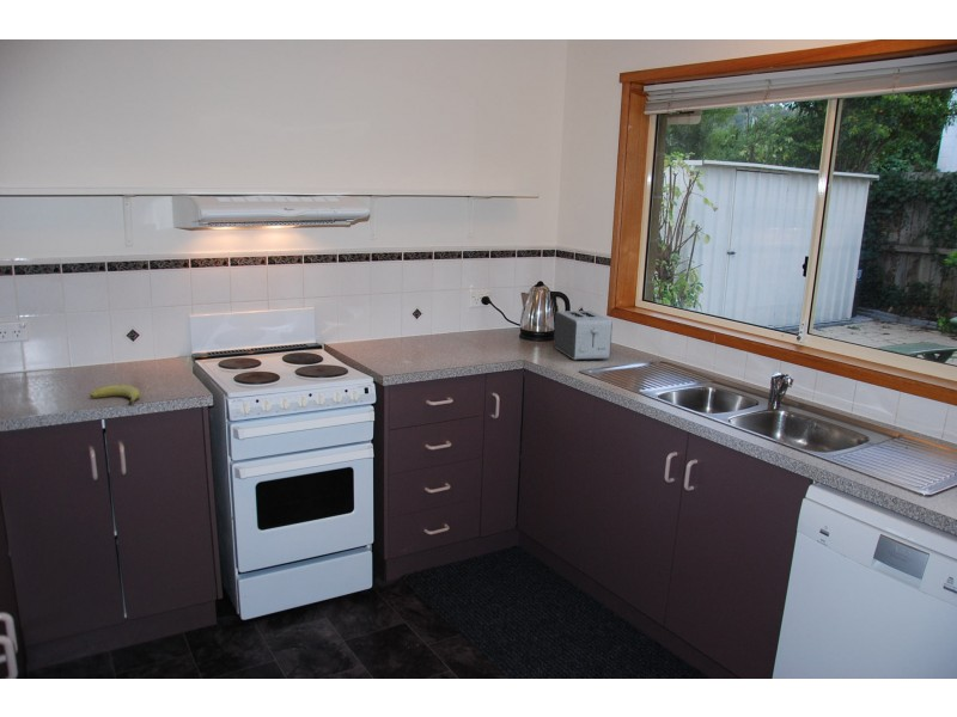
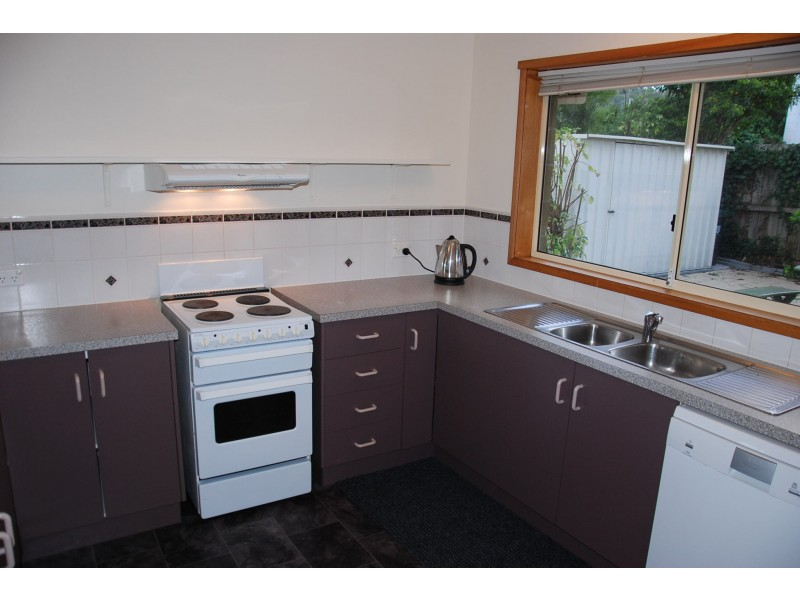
- toaster [553,310,614,361]
- fruit [90,384,141,406]
